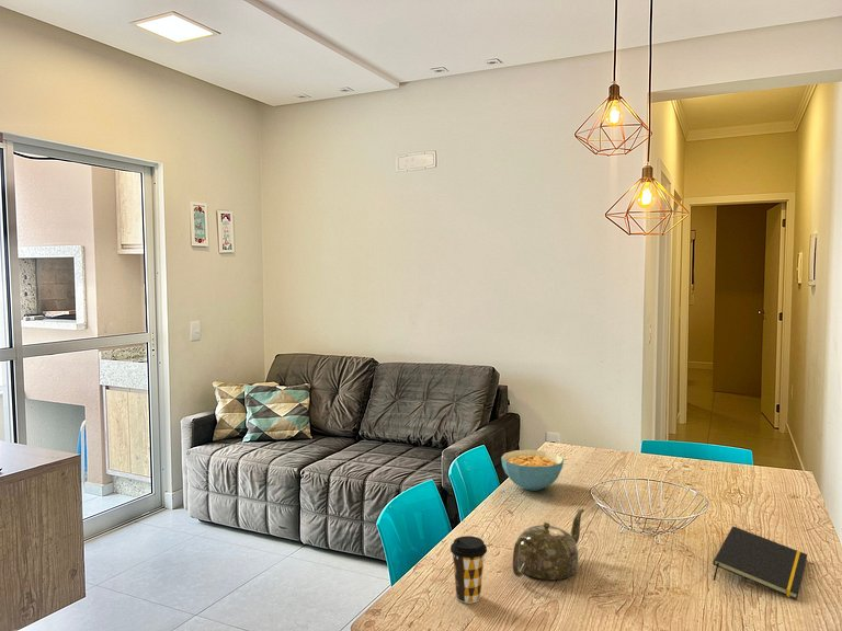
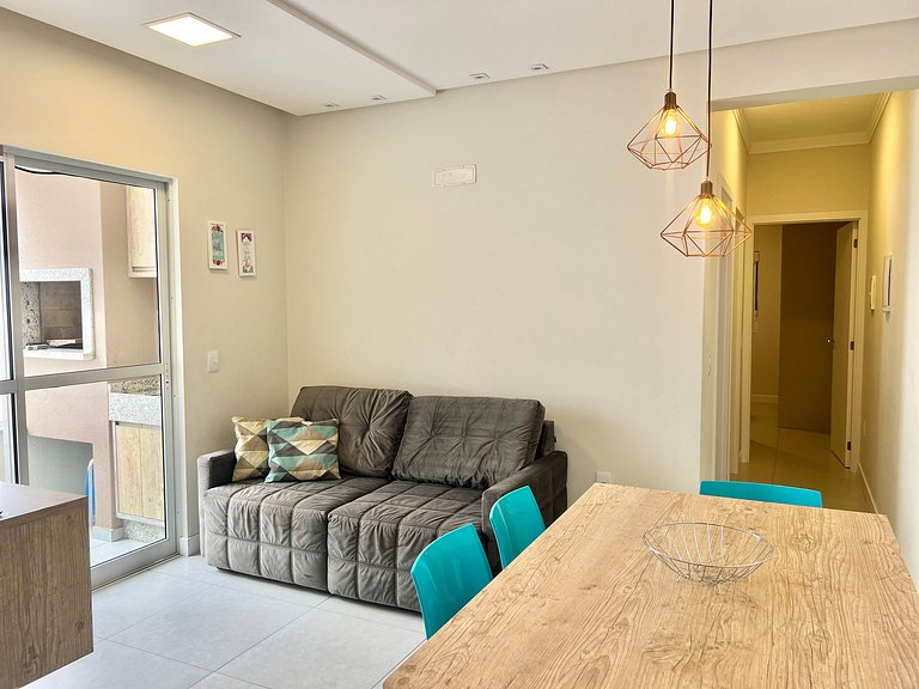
- coffee cup [450,535,488,605]
- cereal bowl [500,449,565,492]
- notepad [712,525,808,600]
- teapot [512,508,585,581]
